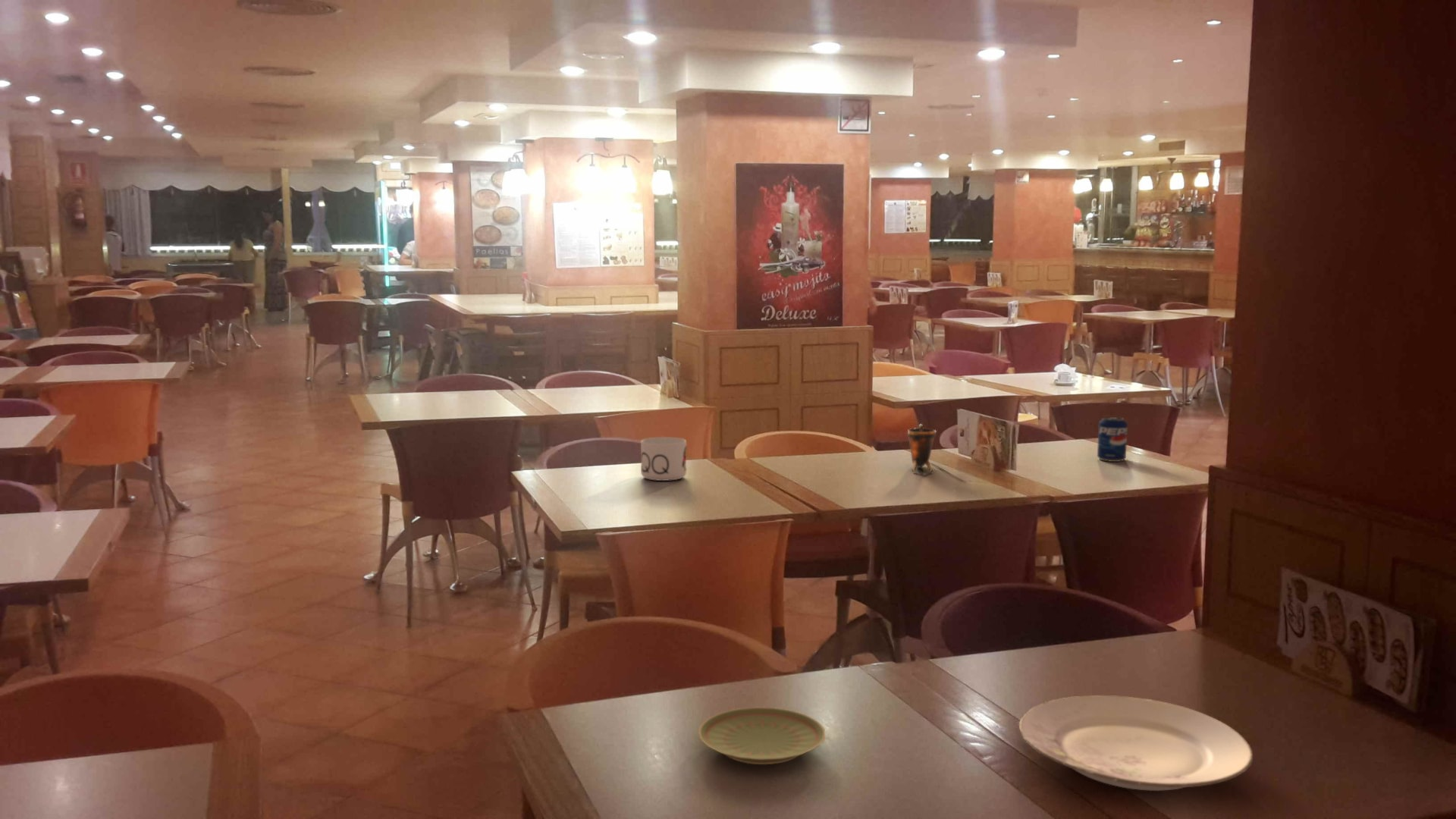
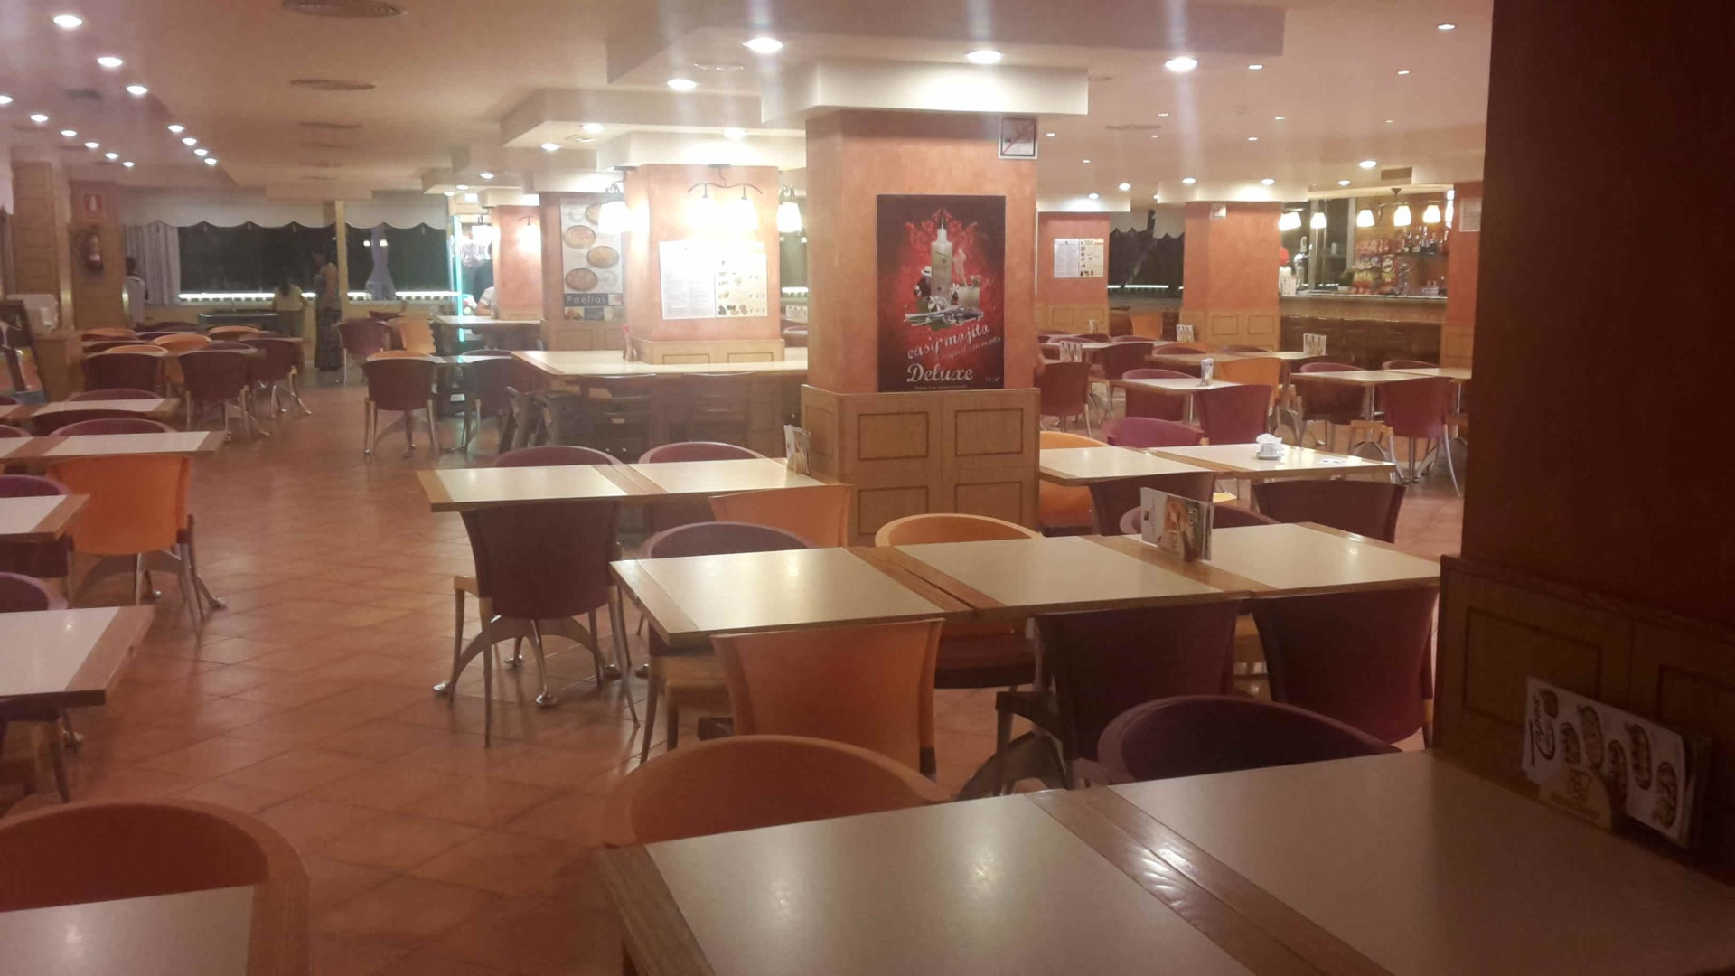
- plate [1018,695,1254,792]
- plate [698,707,827,765]
- mug [640,436,687,482]
- beverage can [1097,416,1128,463]
- cup [907,423,937,472]
